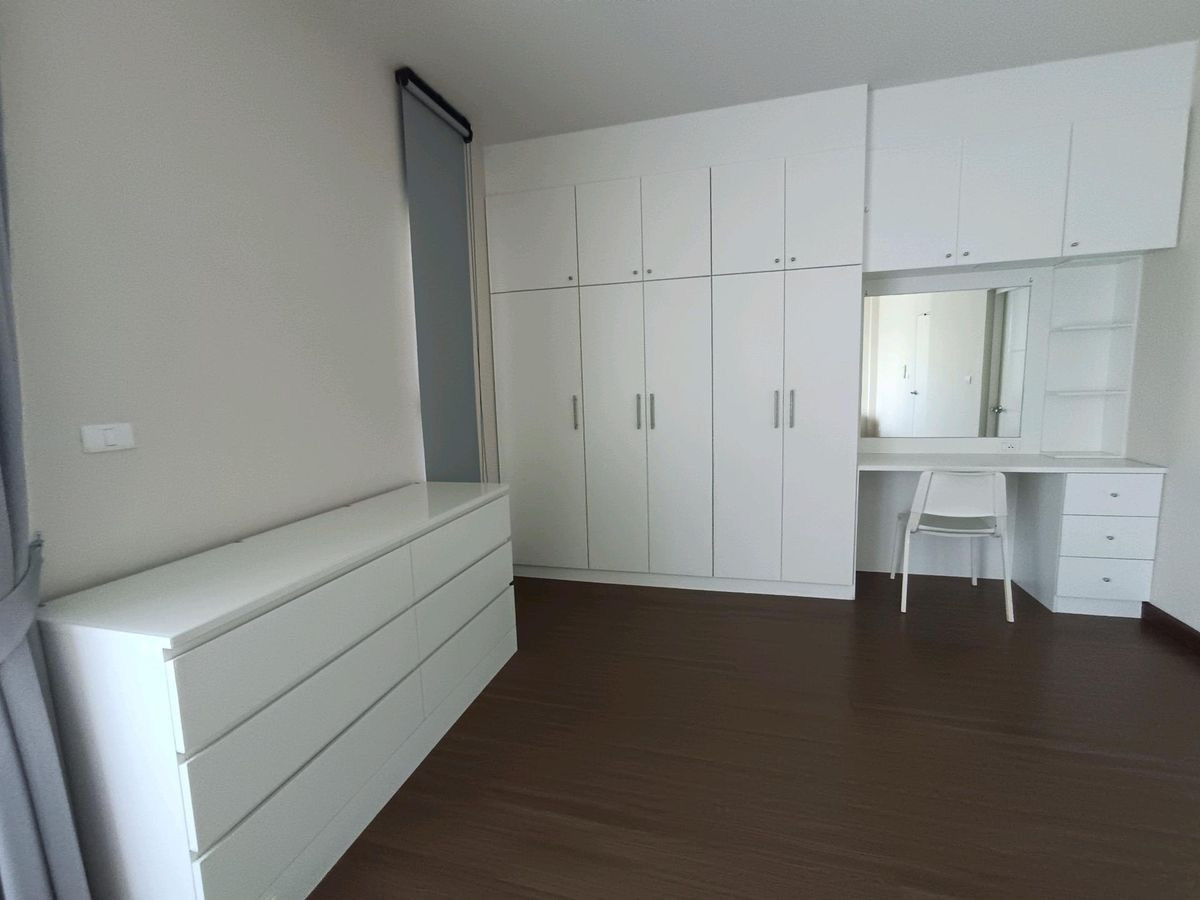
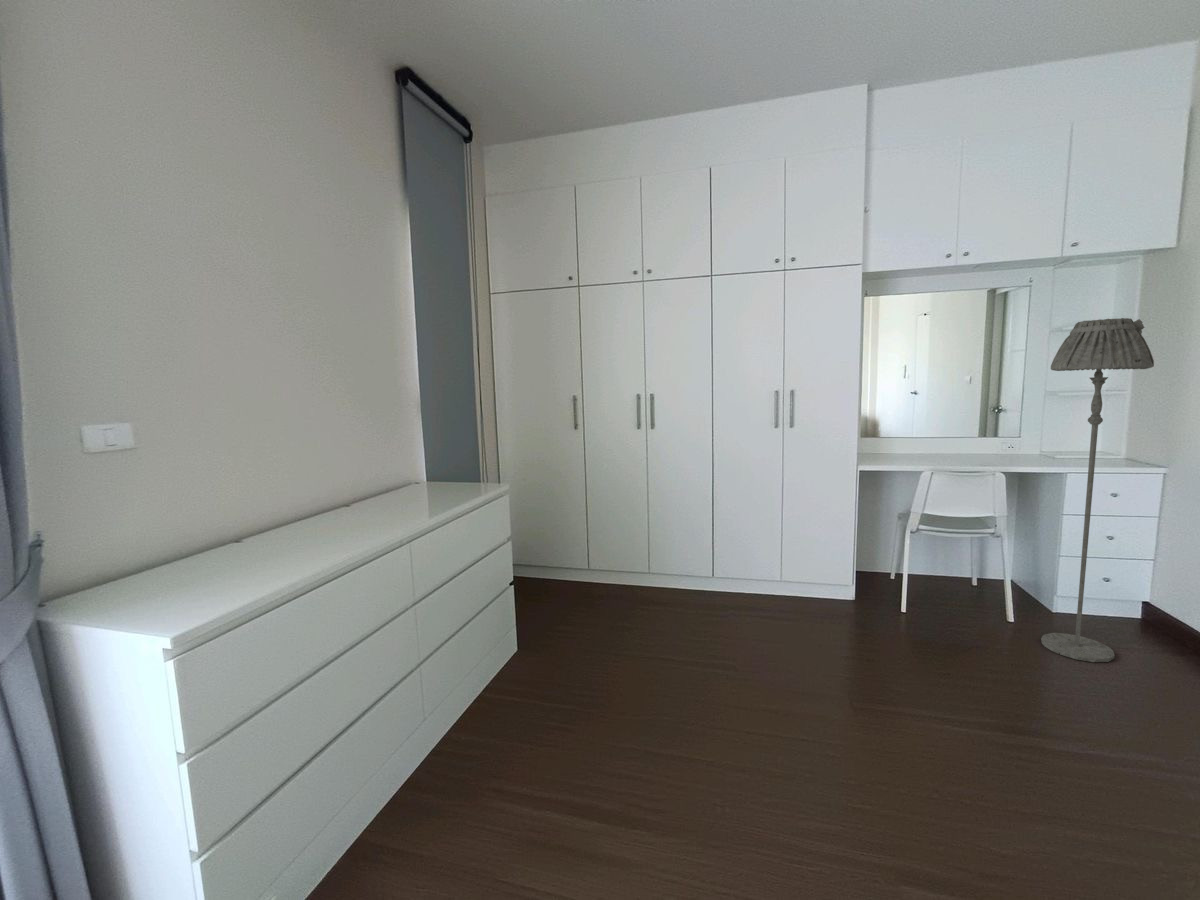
+ floor lamp [1040,317,1155,663]
